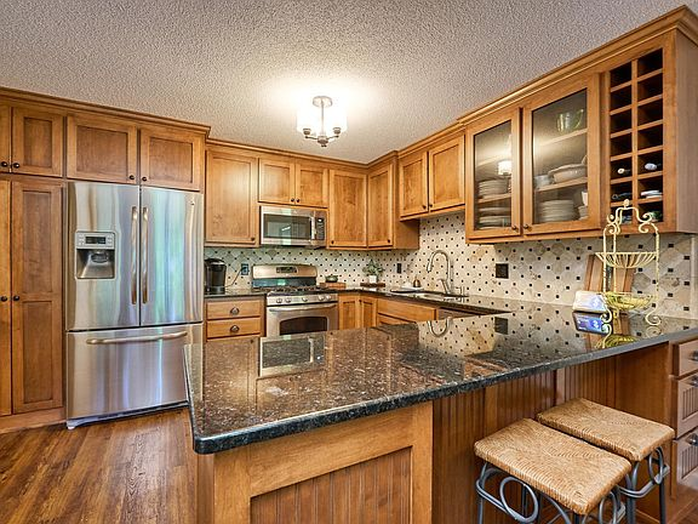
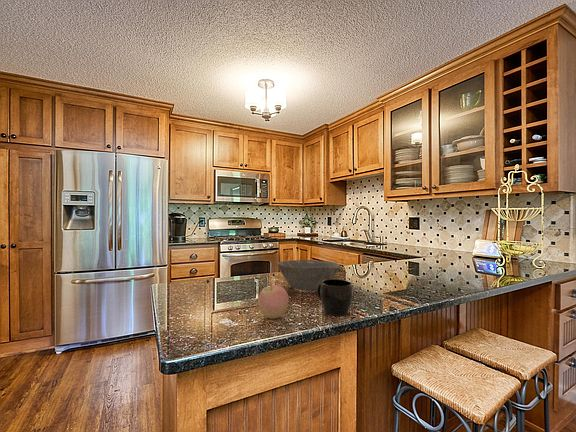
+ apple [257,283,290,320]
+ bowl [277,259,341,292]
+ mug [316,278,354,317]
